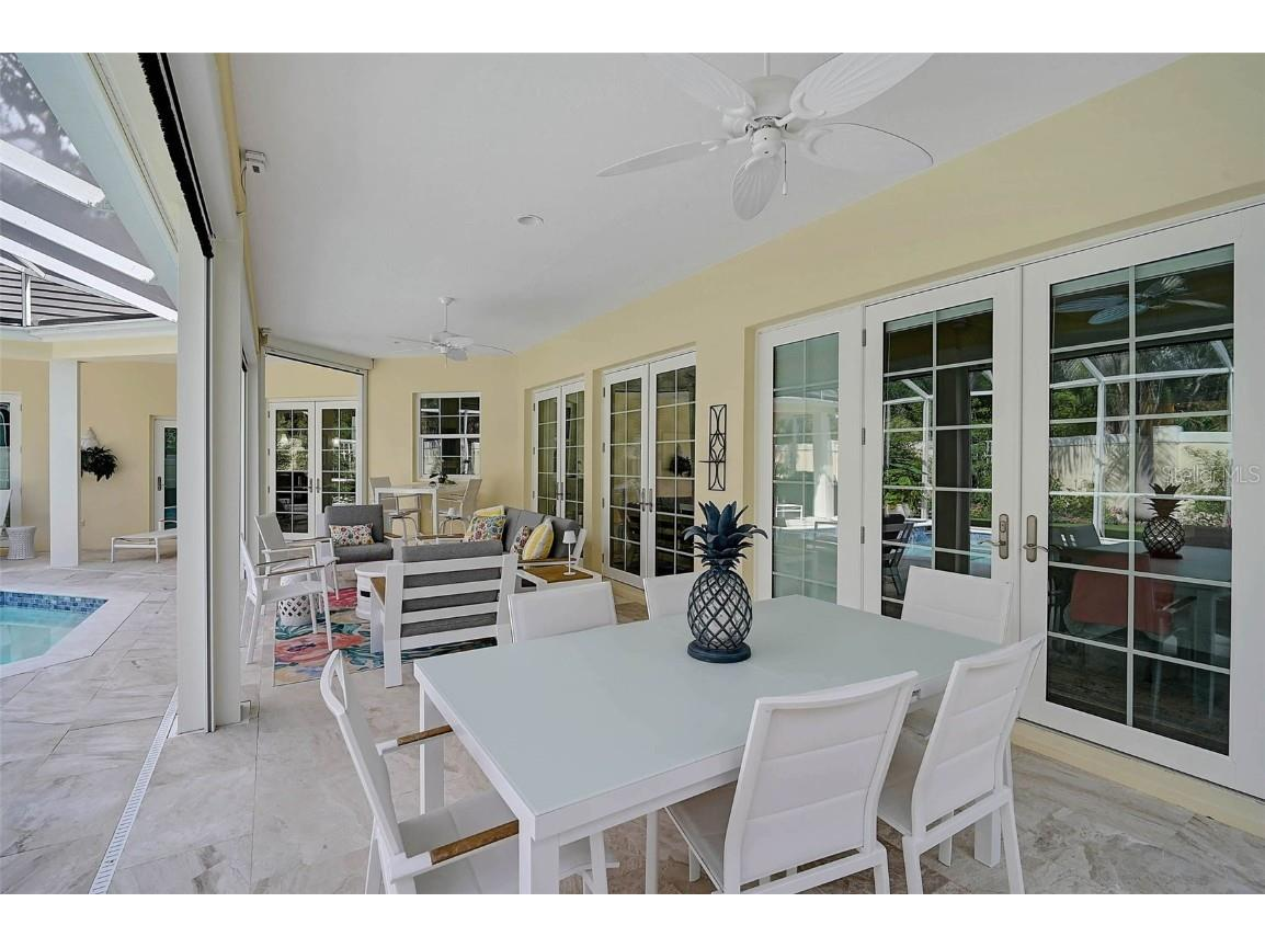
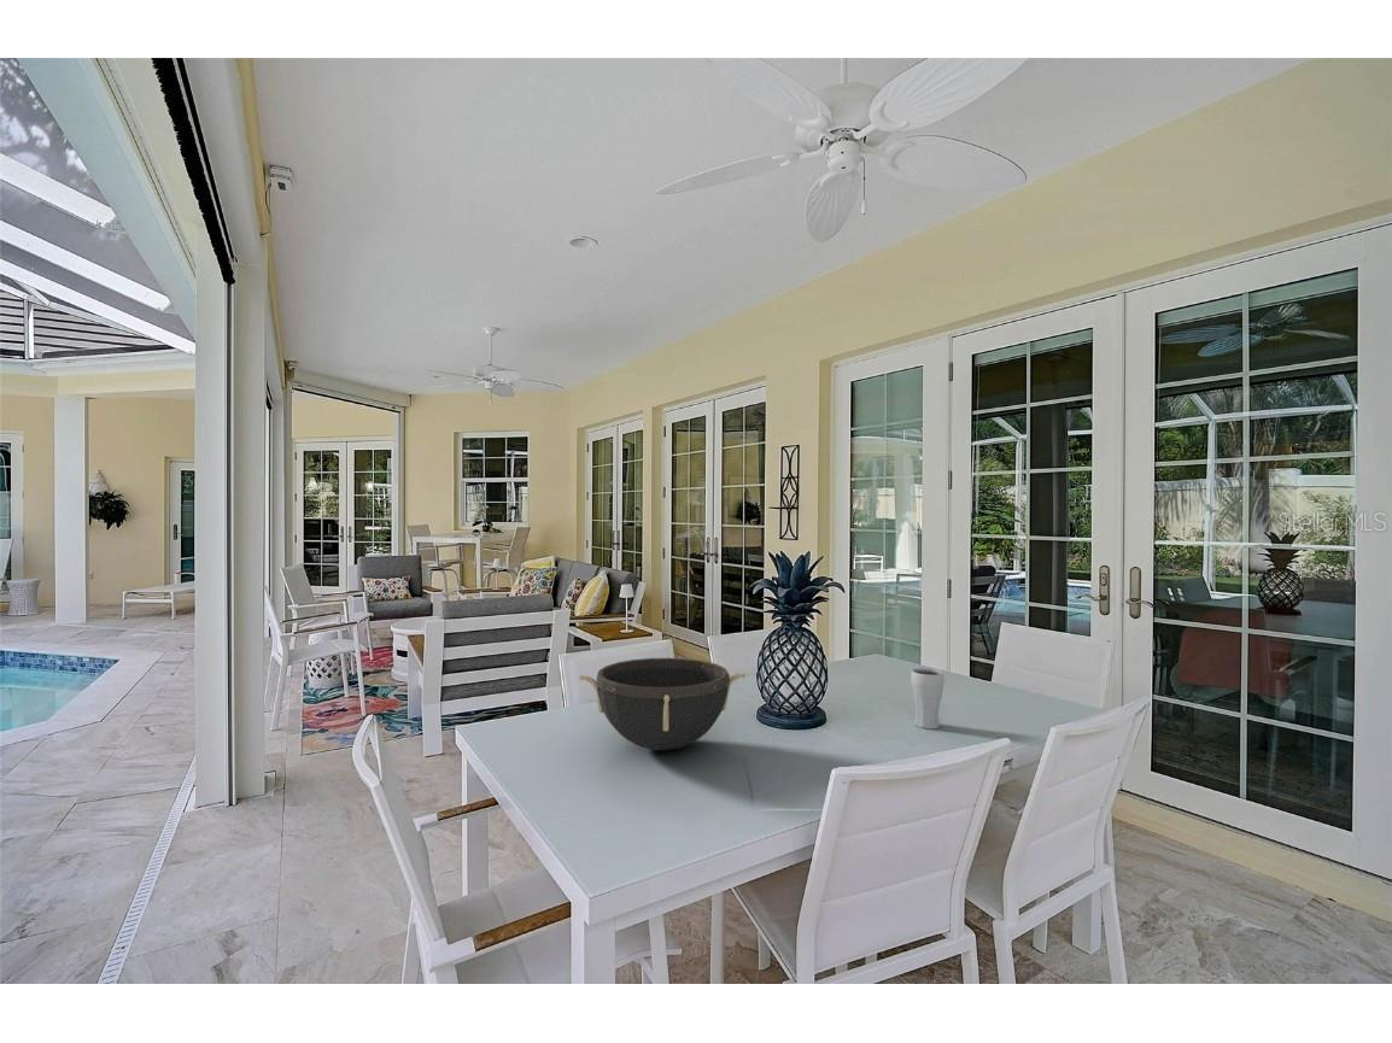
+ bowl [579,656,747,751]
+ drinking glass [910,667,946,731]
